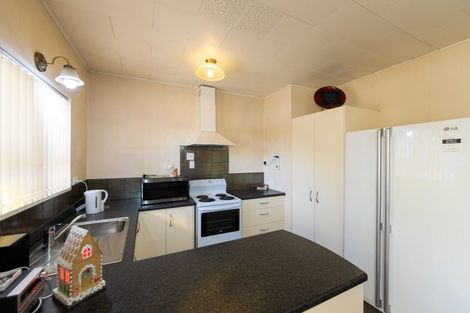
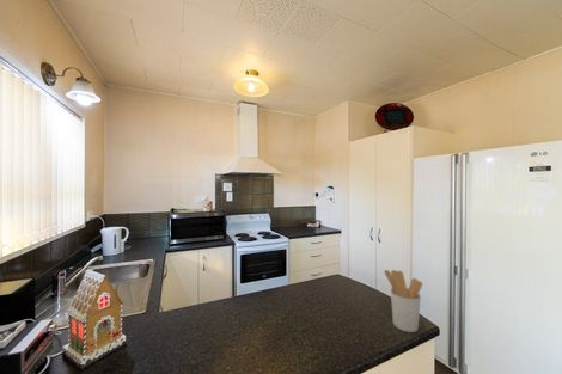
+ utensil holder [383,269,423,333]
